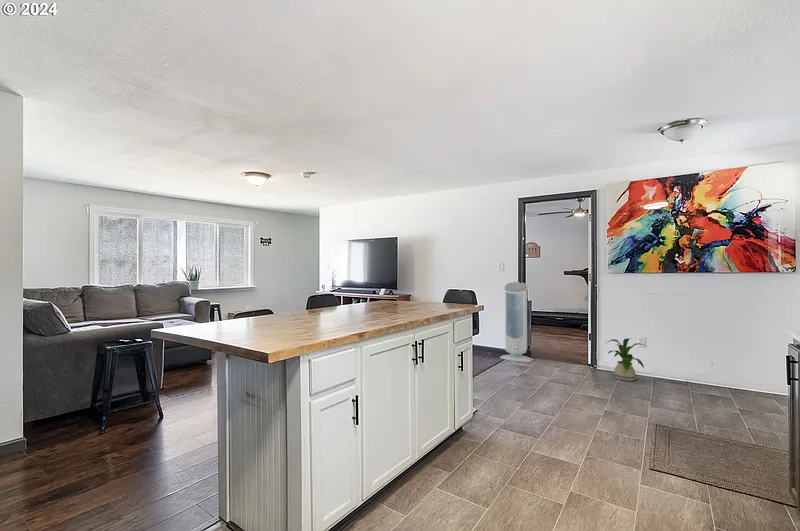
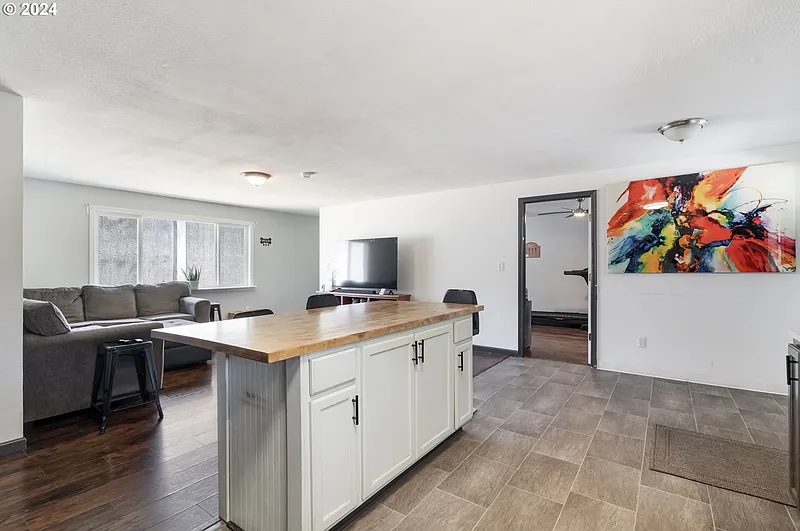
- house plant [603,337,647,382]
- air purifier [499,281,534,363]
